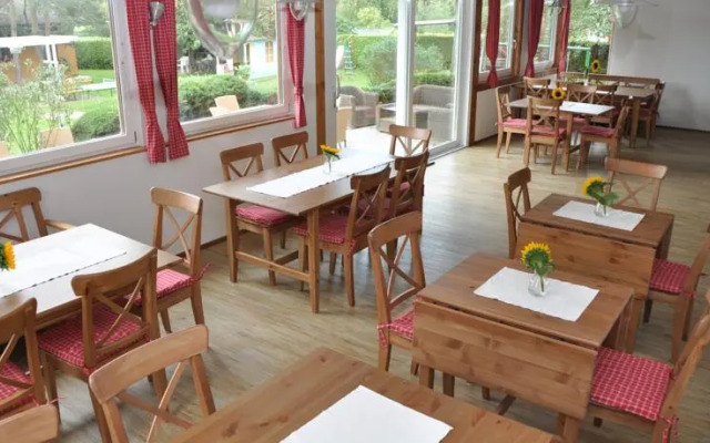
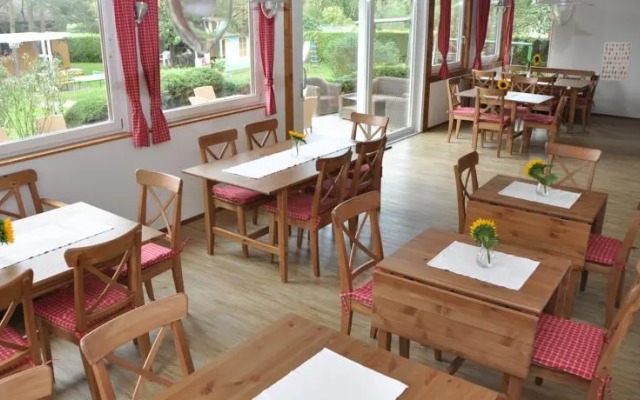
+ wall art [599,41,634,82]
